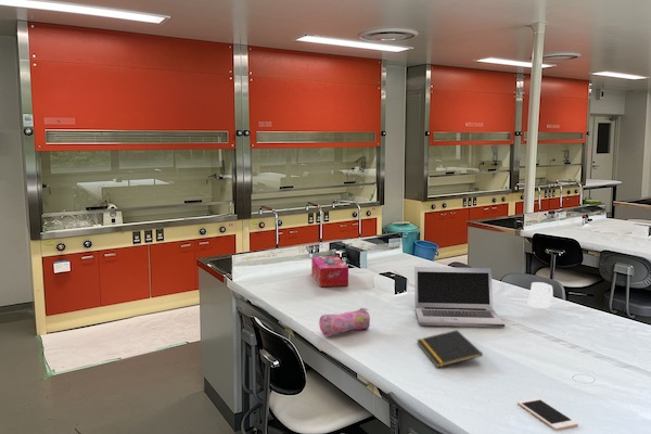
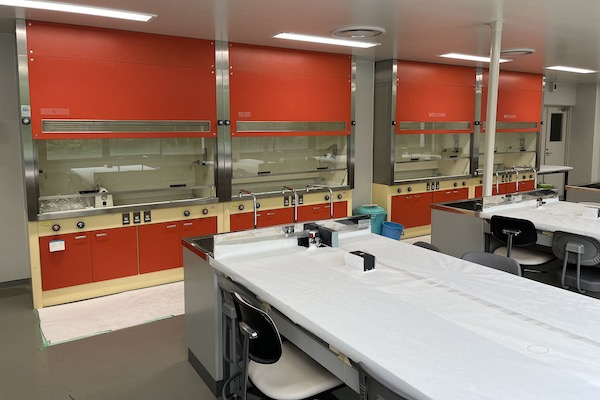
- mug [527,281,554,308]
- tissue box [310,255,349,288]
- laptop [413,266,506,328]
- pencil case [318,307,371,337]
- cell phone [516,397,579,431]
- notepad [416,329,484,369]
